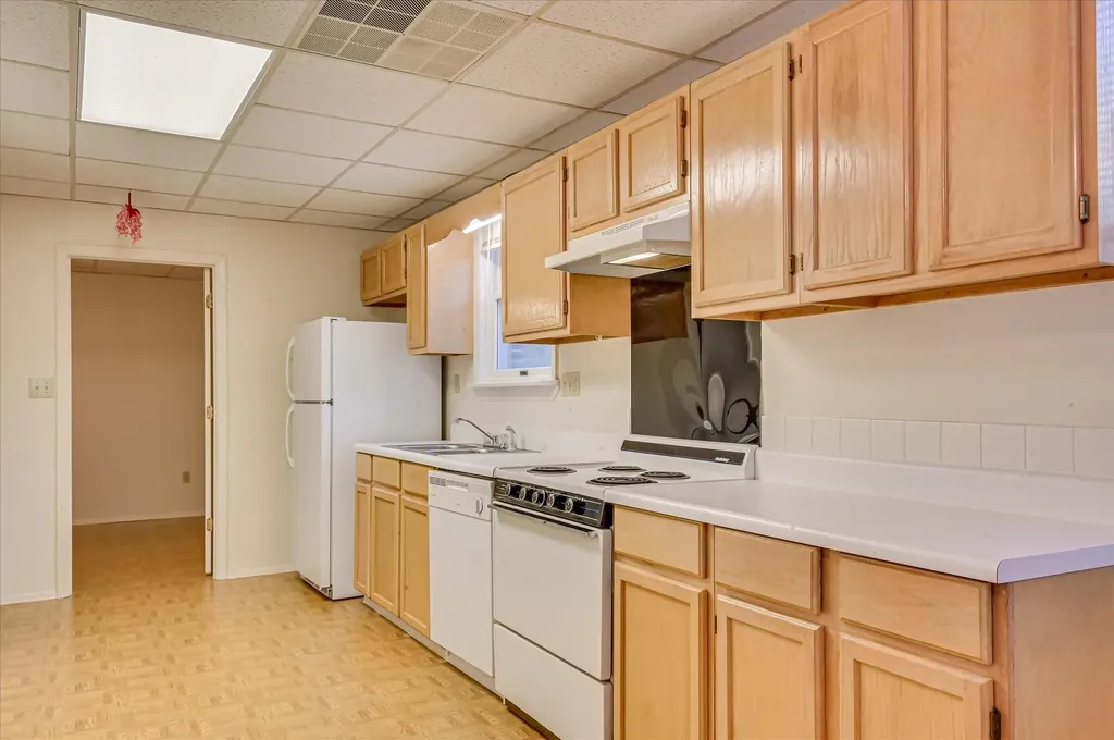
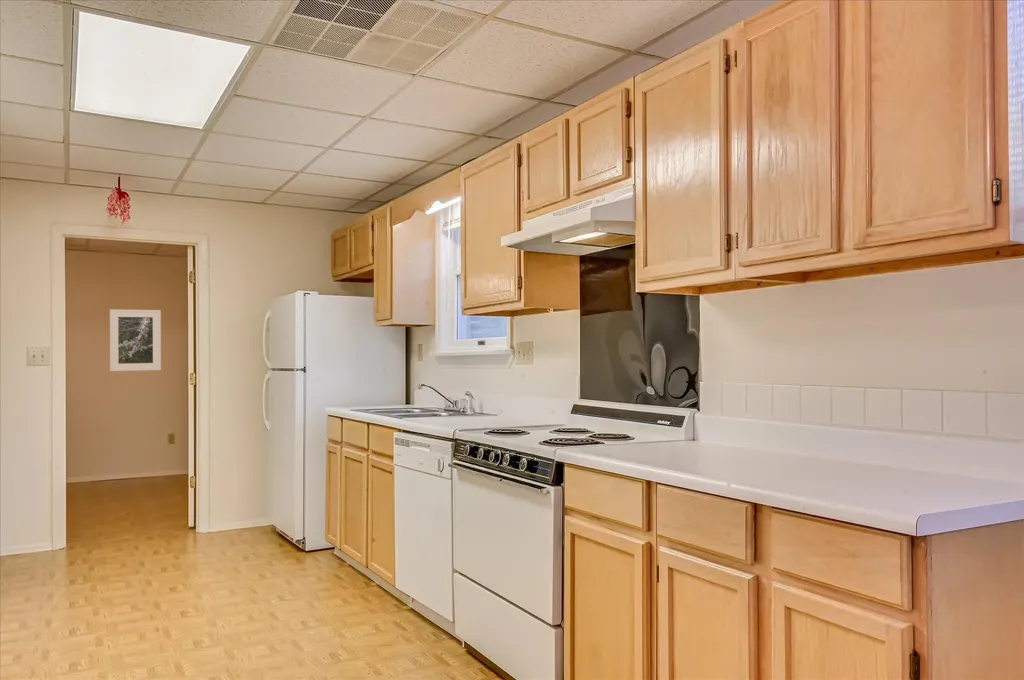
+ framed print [109,308,162,372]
